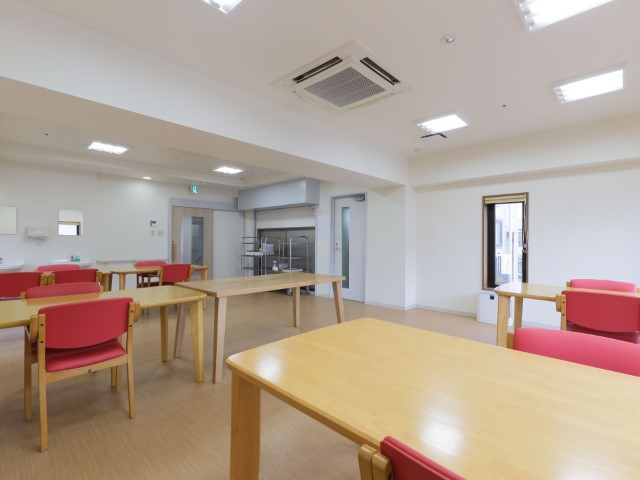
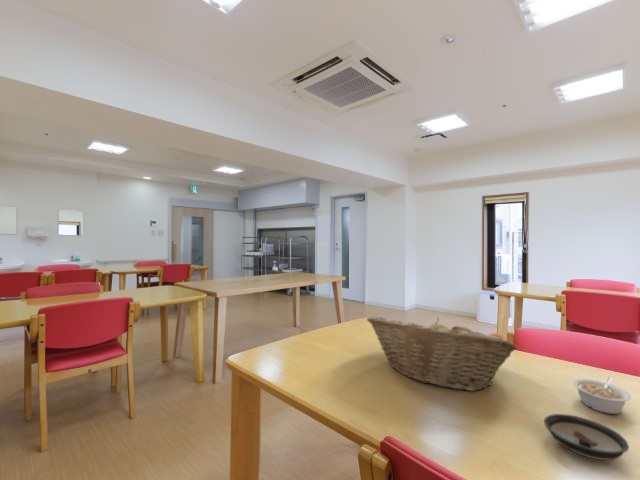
+ saucer [543,413,630,461]
+ legume [572,376,632,415]
+ fruit basket [366,315,518,392]
